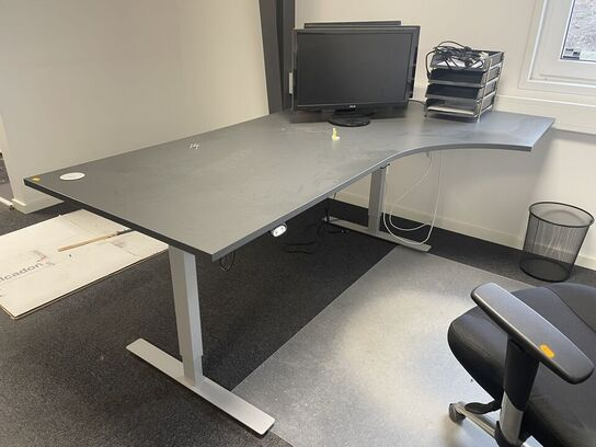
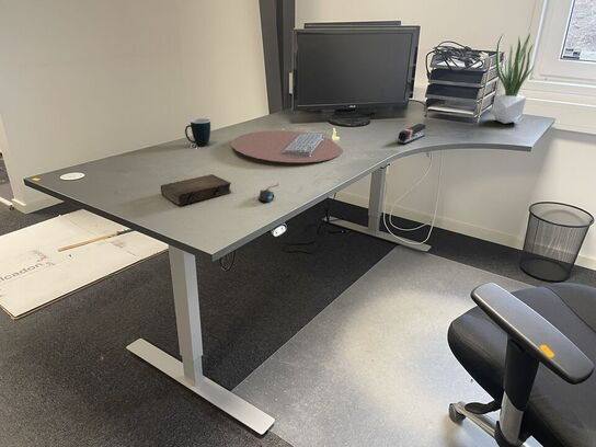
+ stapler [397,123,427,145]
+ book [160,173,232,206]
+ keyboard [230,129,344,163]
+ mug [184,117,211,147]
+ mouse [256,182,279,203]
+ potted plant [490,32,536,125]
